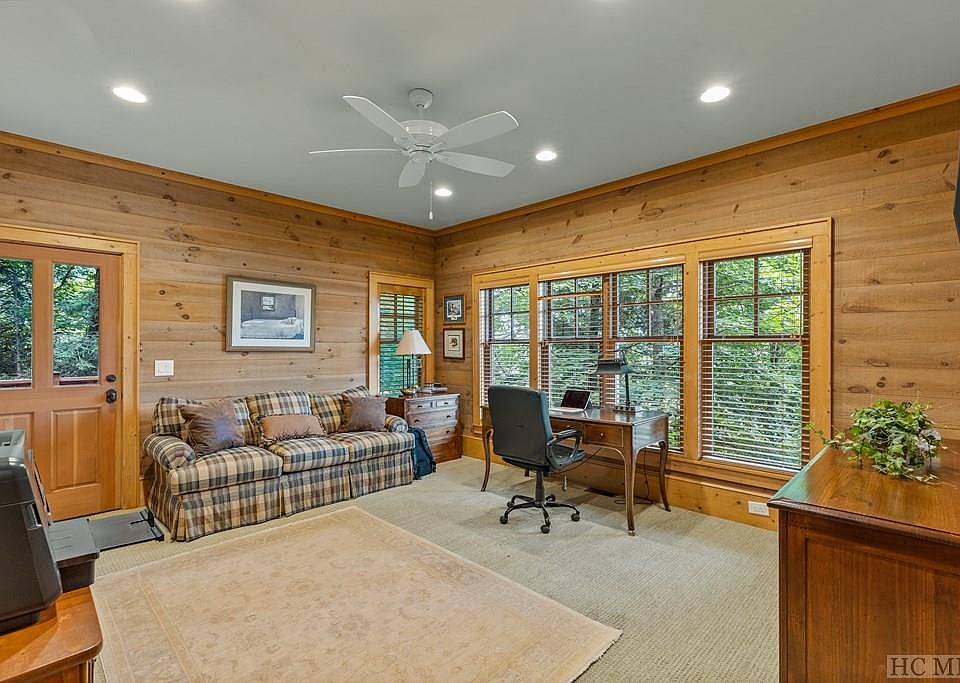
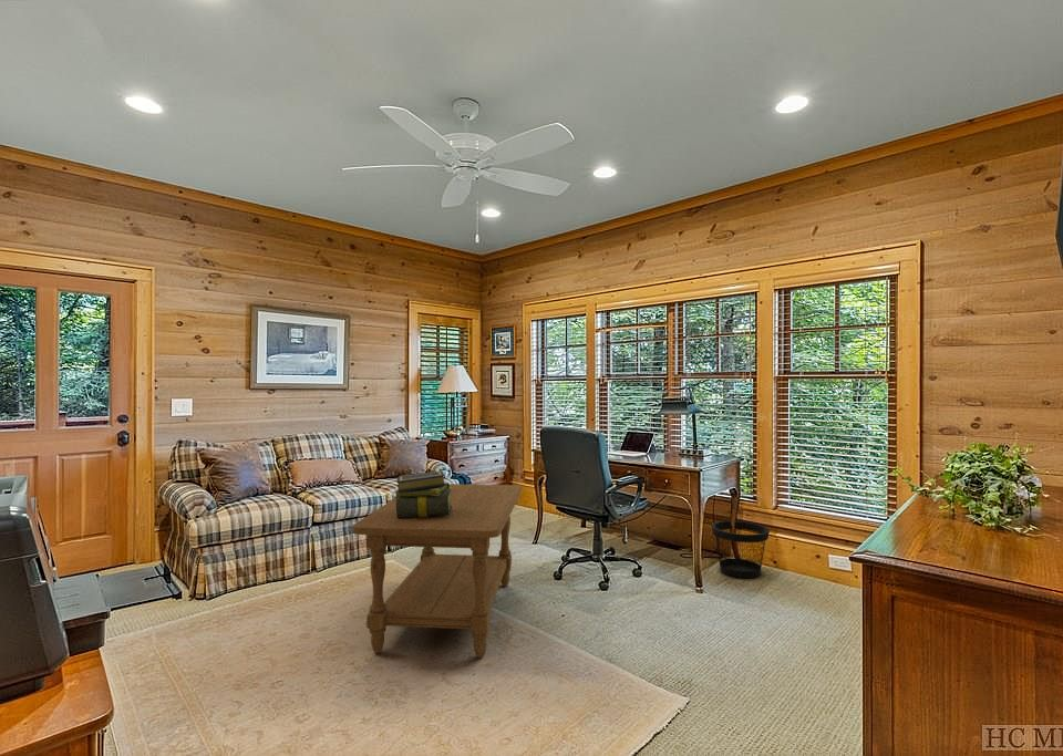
+ stack of books [392,469,453,518]
+ wastebasket [711,520,771,579]
+ coffee table [351,483,523,660]
